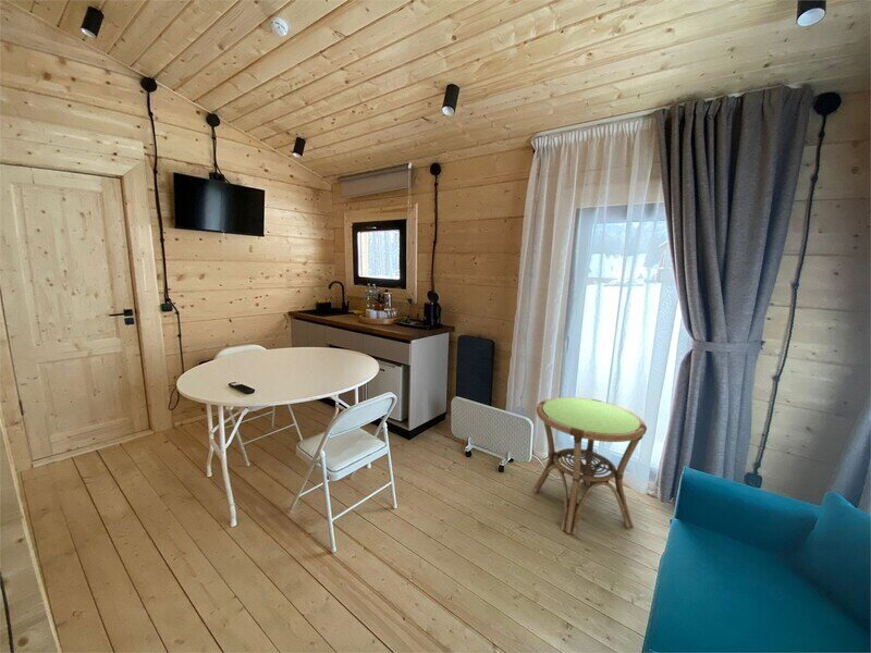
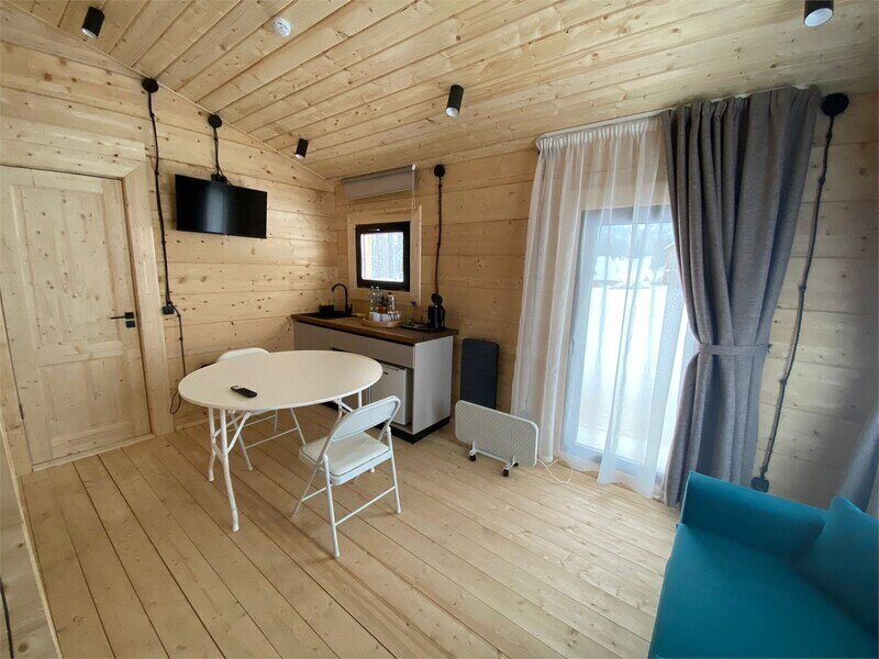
- side table [532,396,648,535]
